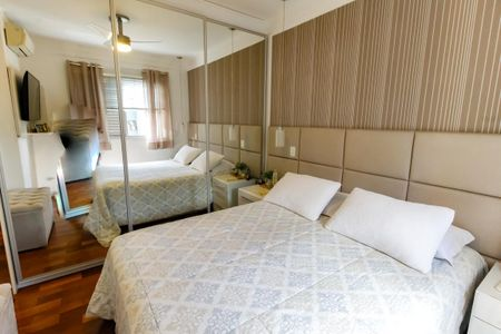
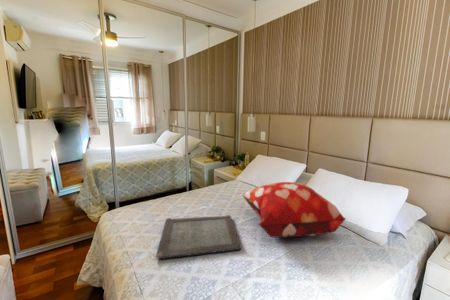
+ serving tray [155,214,243,260]
+ decorative pillow [242,181,347,239]
